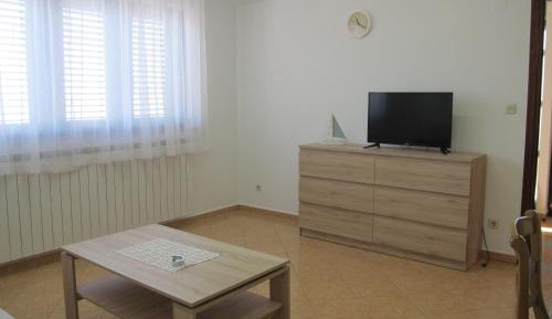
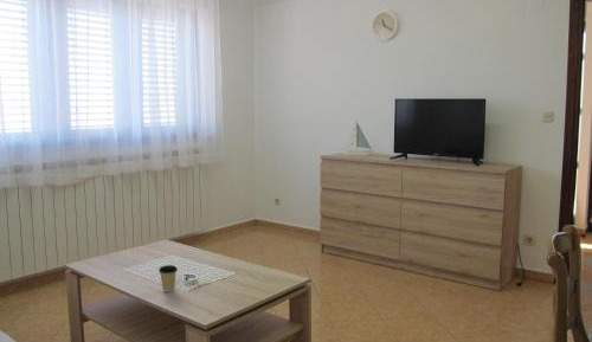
+ coffee cup [157,264,179,292]
